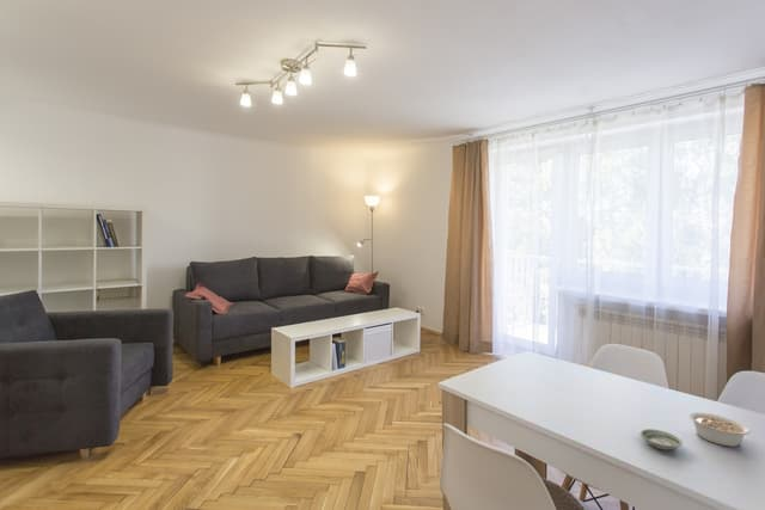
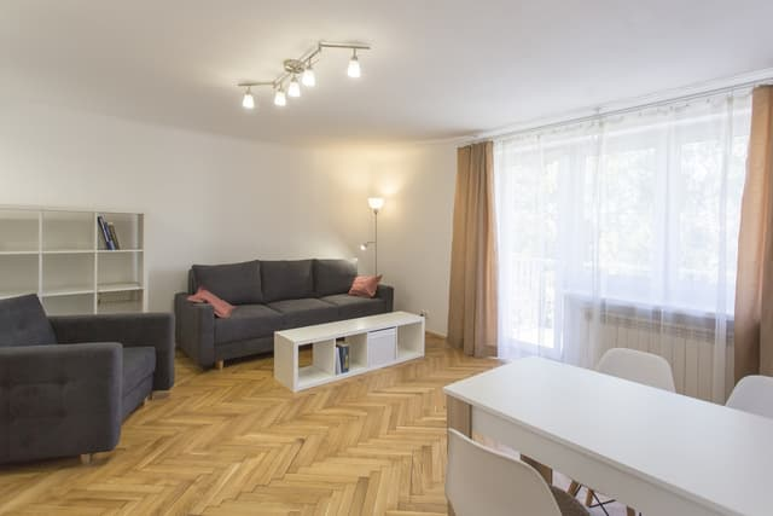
- saucer [638,428,684,451]
- legume [687,411,752,448]
